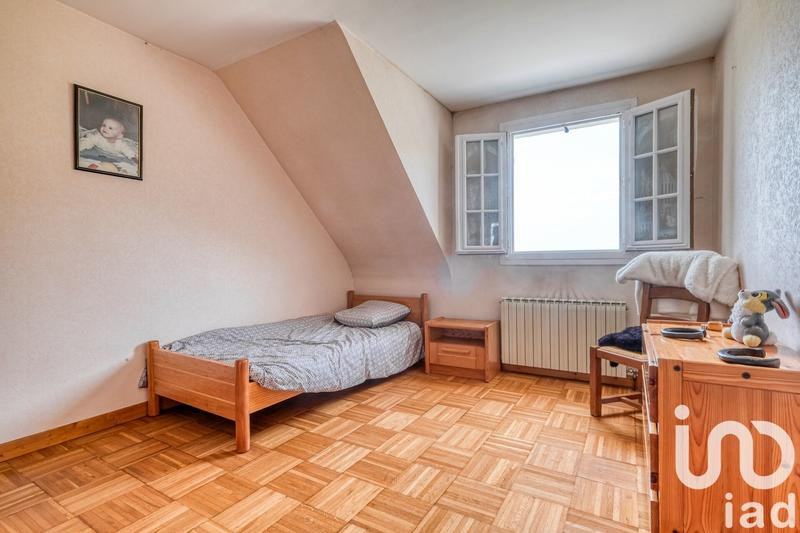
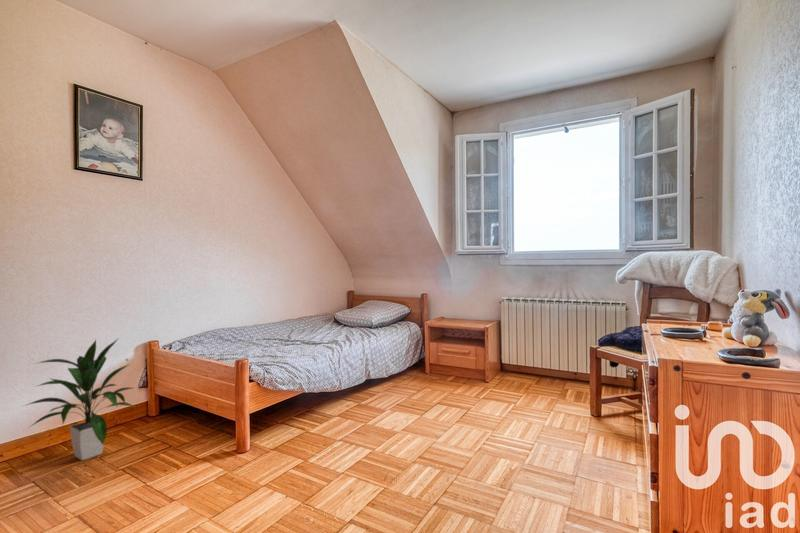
+ indoor plant [19,337,136,461]
